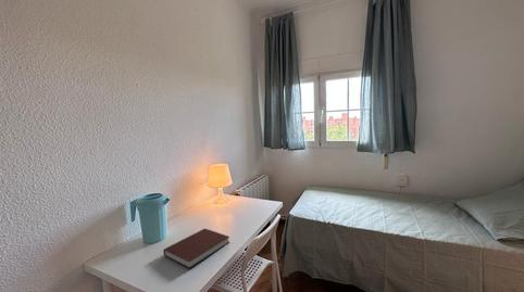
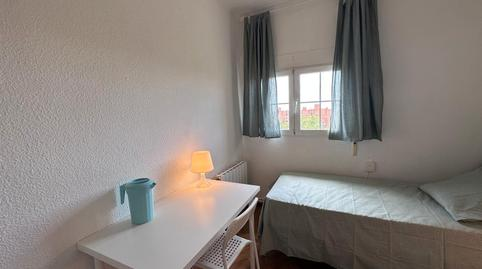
- notebook [162,228,230,269]
